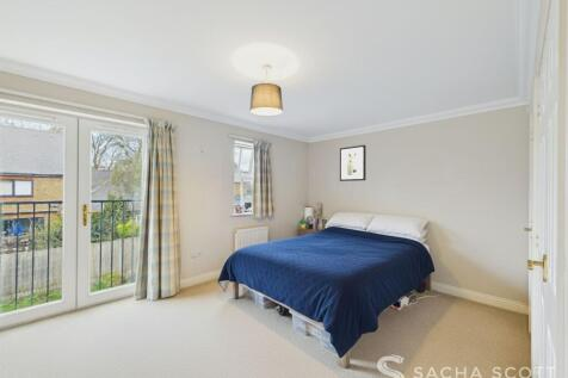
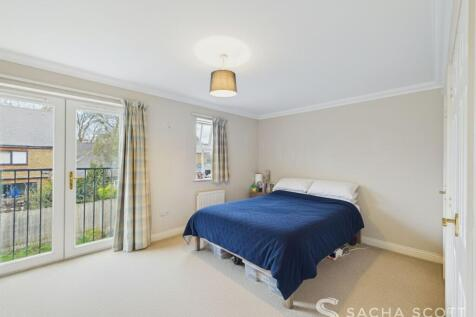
- wall art [339,144,366,182]
